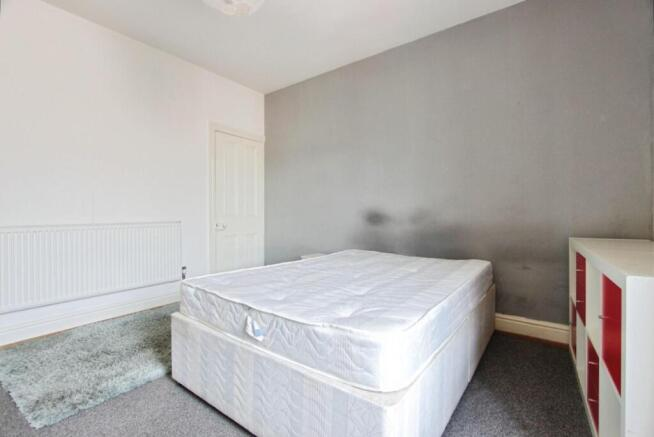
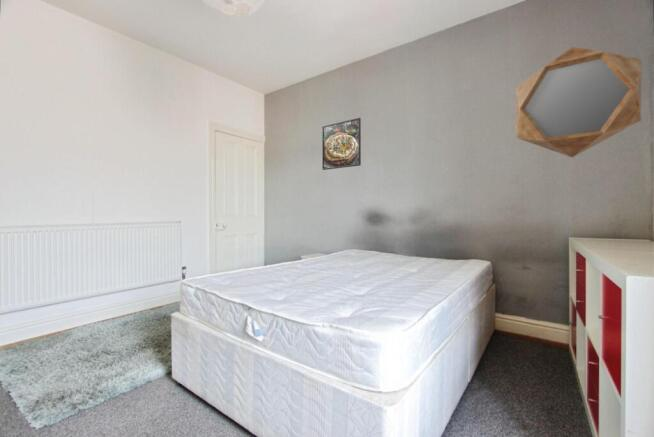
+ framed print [321,117,362,171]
+ home mirror [515,46,643,159]
